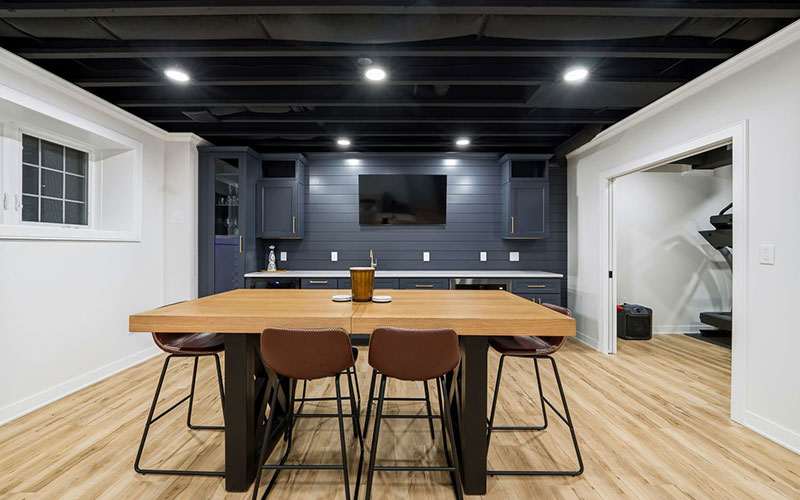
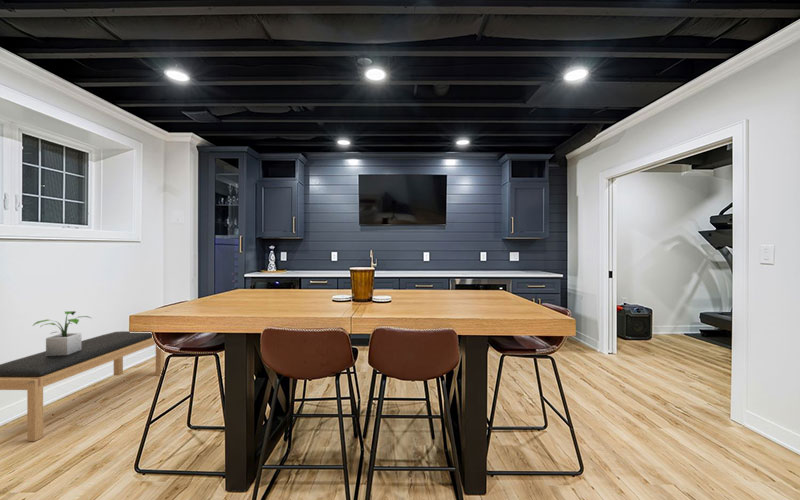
+ potted plant [32,310,93,356]
+ bench [0,330,165,442]
